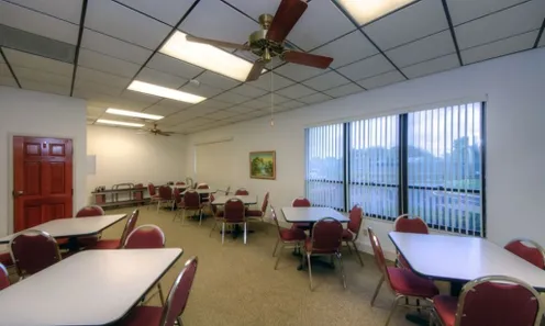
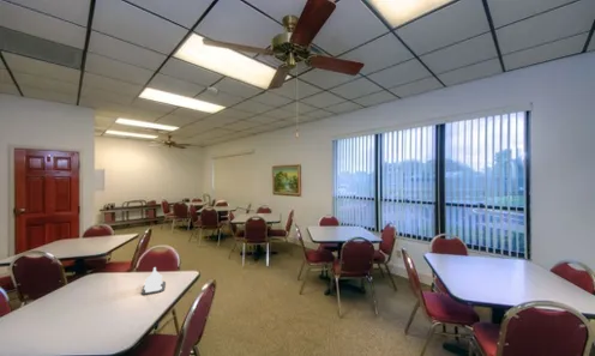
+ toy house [140,266,167,296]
